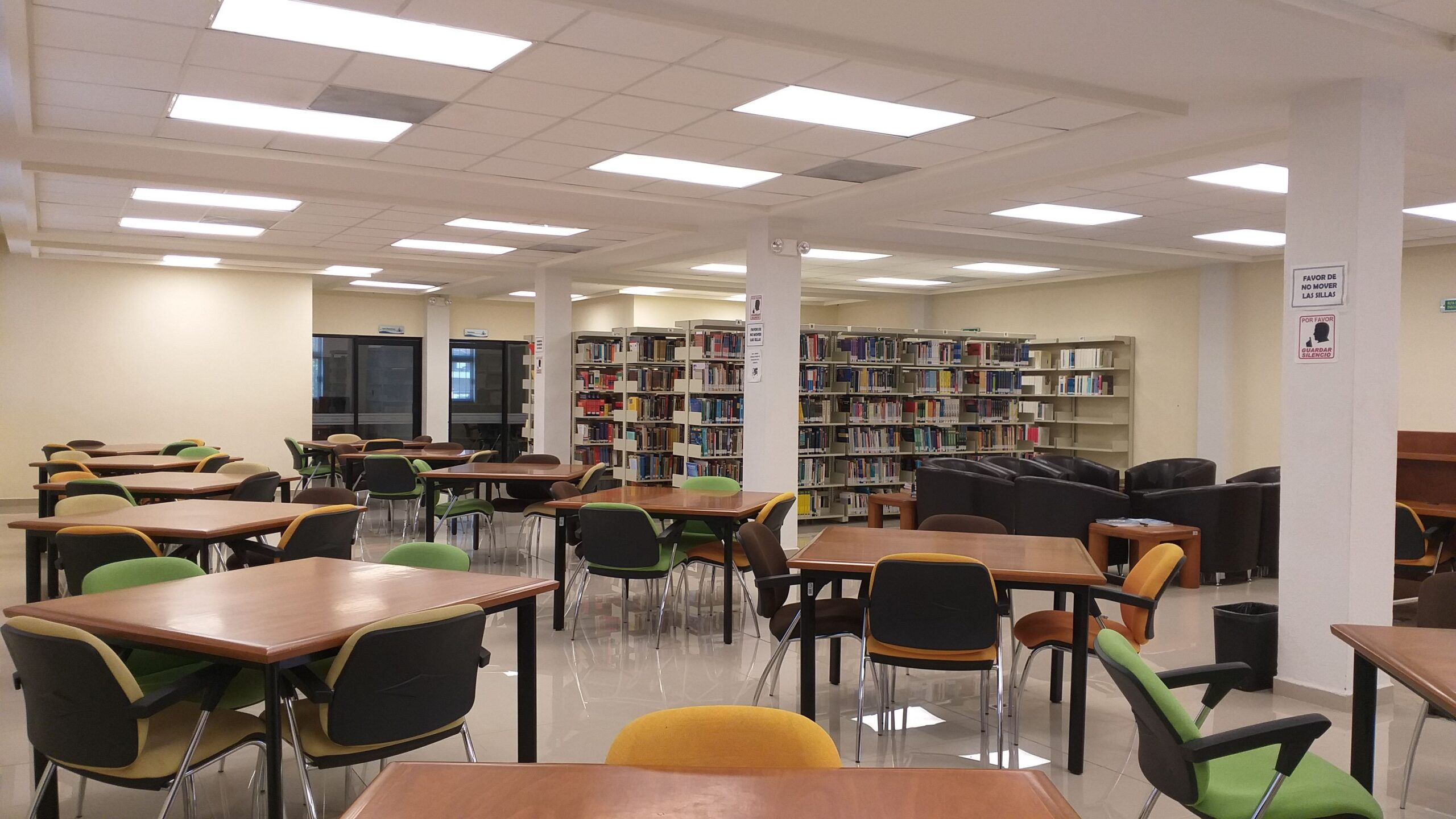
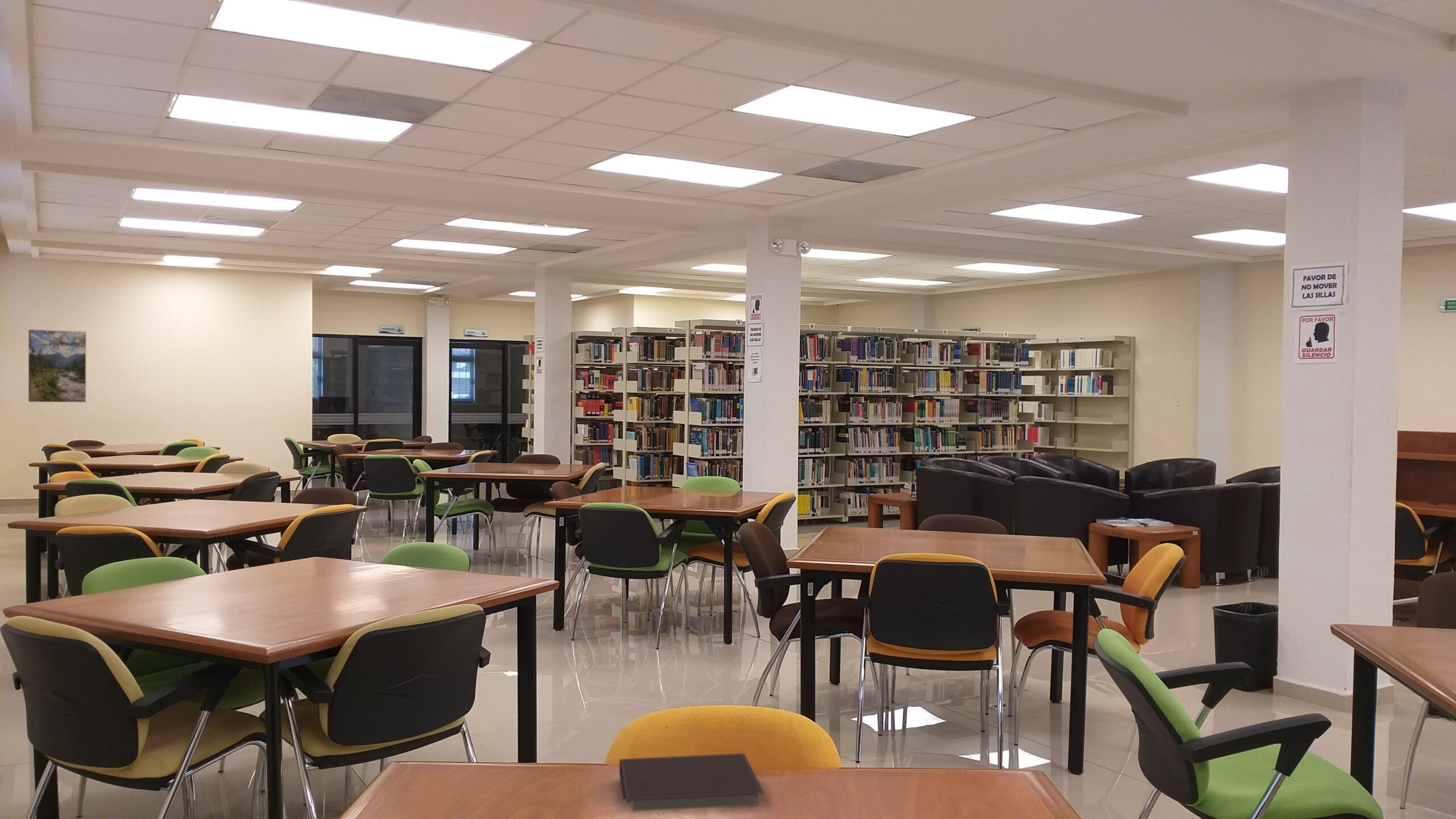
+ notebook [619,753,764,812]
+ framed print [28,329,86,403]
